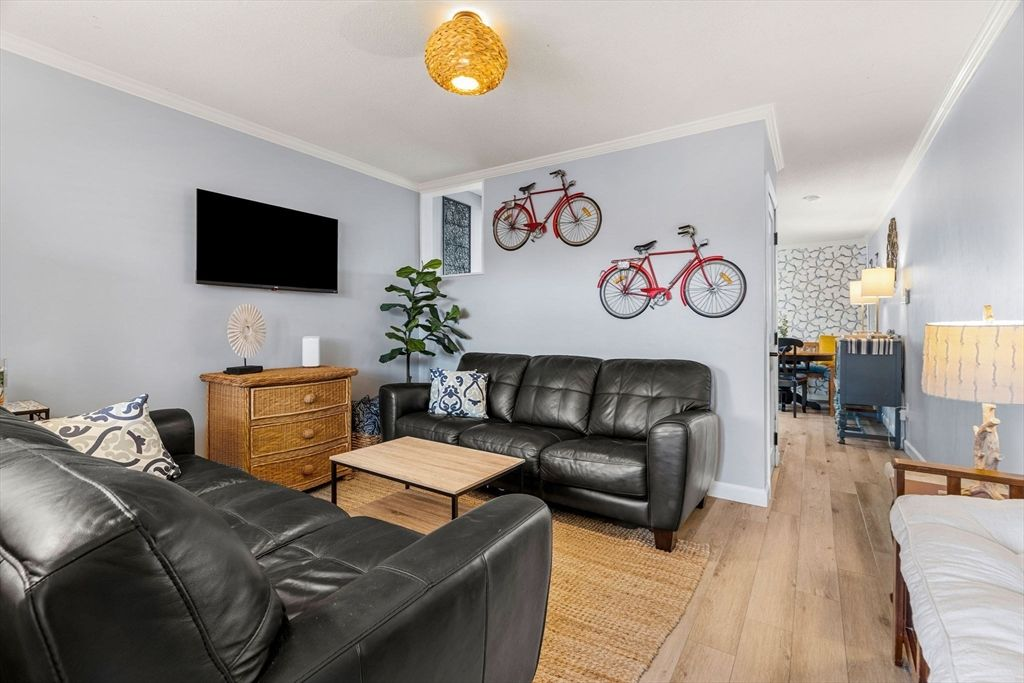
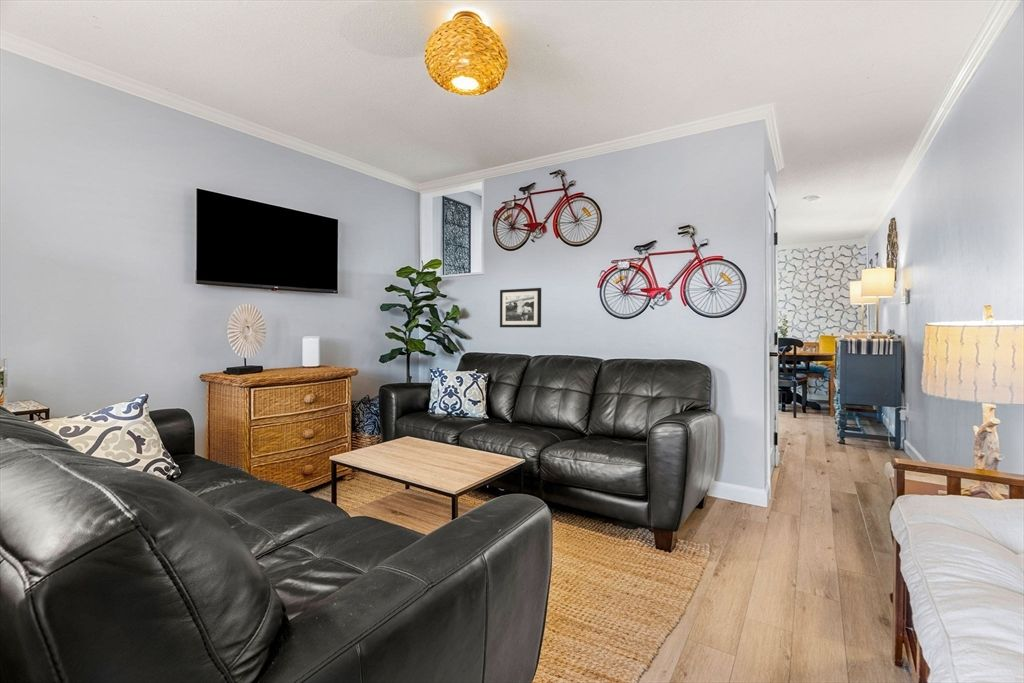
+ picture frame [499,287,542,328]
